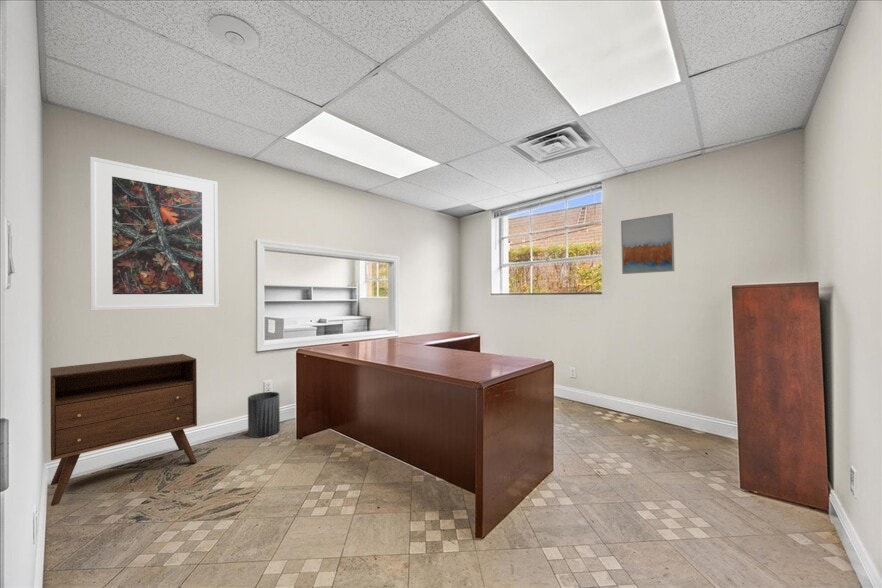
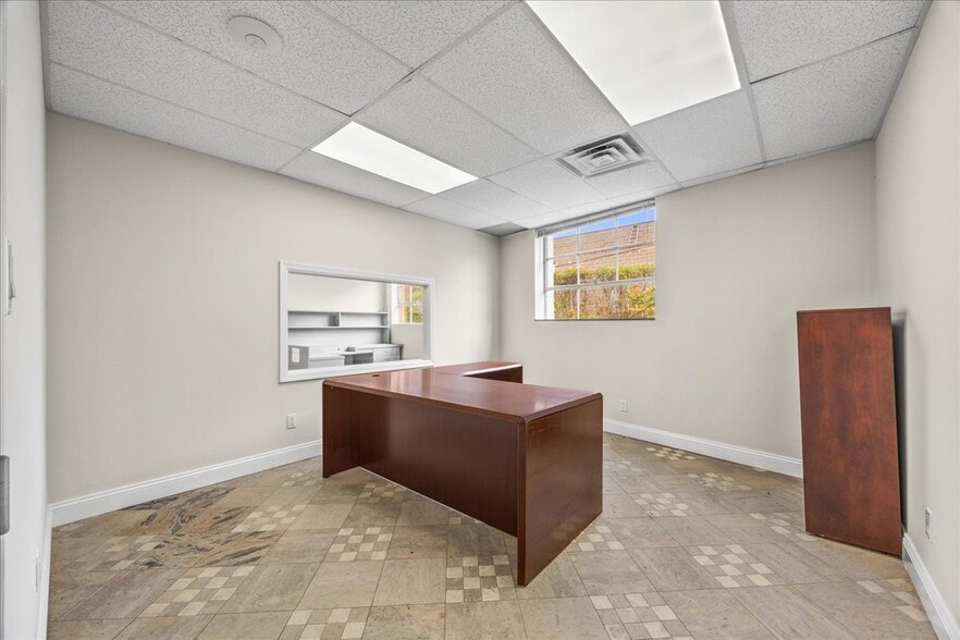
- wall art [620,212,676,275]
- trash can [247,391,281,439]
- cabinet [49,353,198,507]
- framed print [89,156,220,312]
